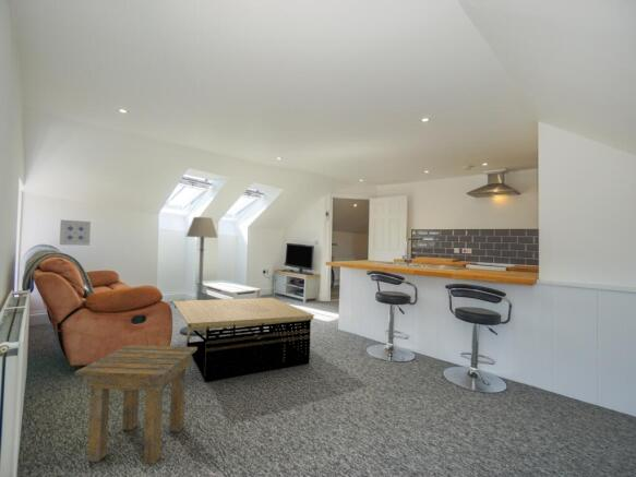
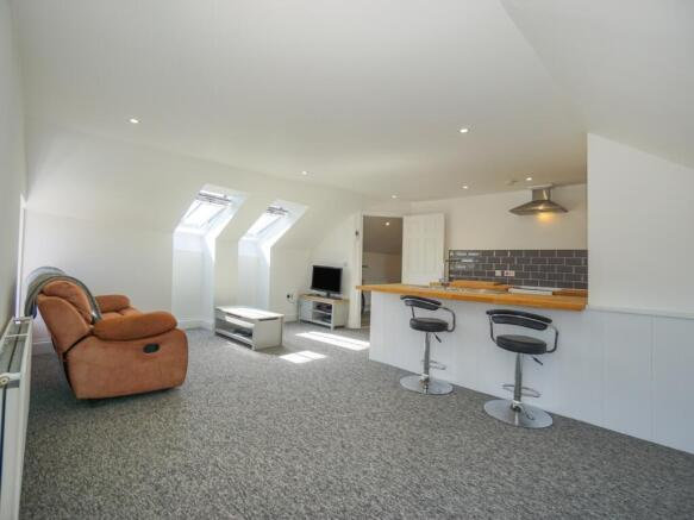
- floor lamp [179,216,219,336]
- wall art [59,218,92,247]
- coffee table [172,297,315,382]
- side table [74,344,197,465]
